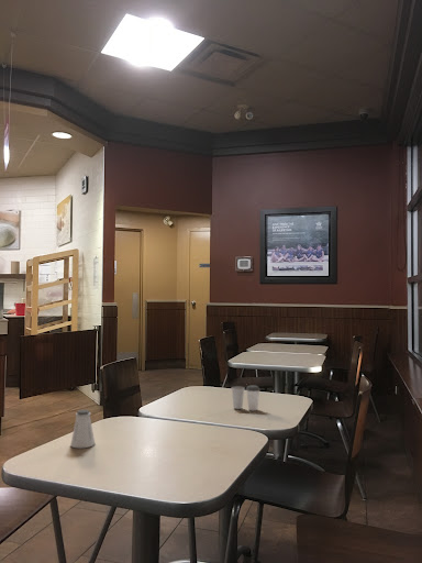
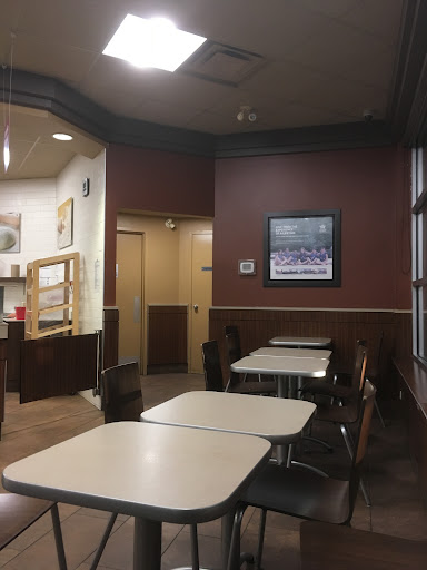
- paper cup [231,385,262,411]
- saltshaker [69,409,97,450]
